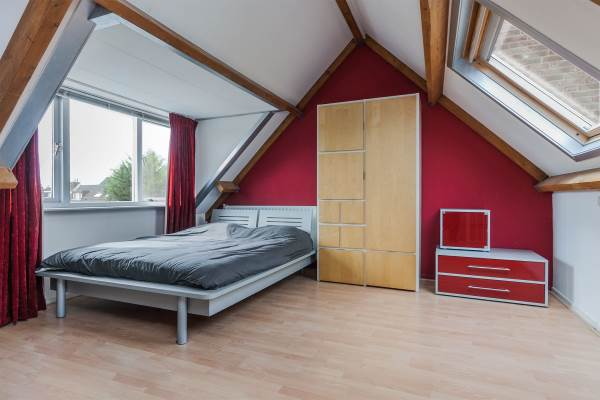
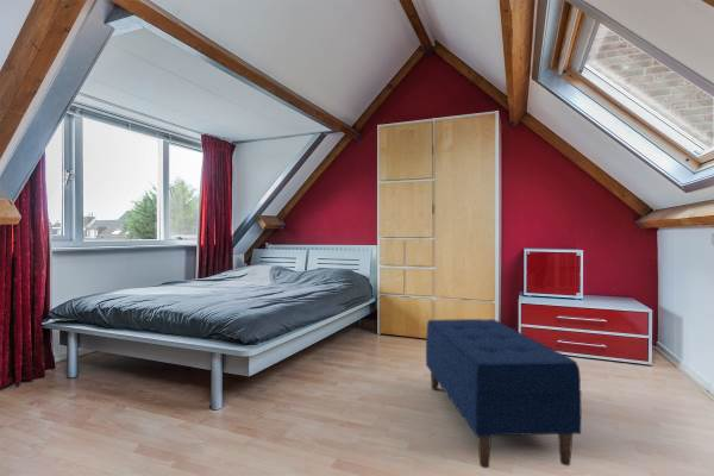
+ bench [425,318,582,469]
